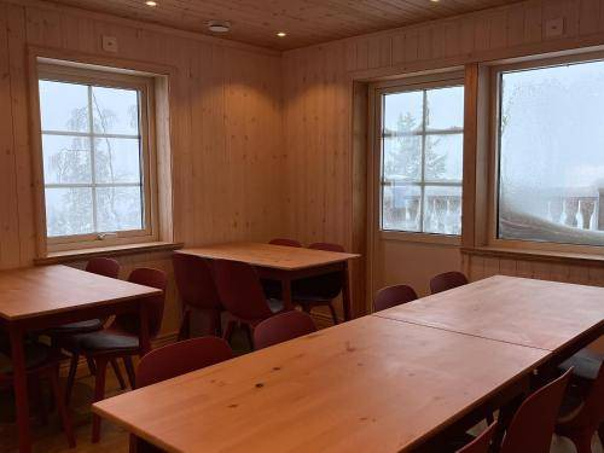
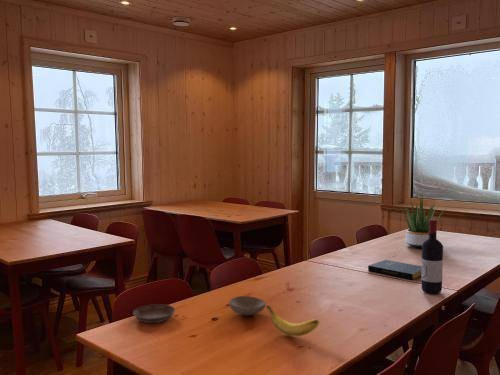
+ bowl [228,295,267,317]
+ banana [266,305,320,337]
+ wine bottle [420,218,444,295]
+ saucer [132,303,176,324]
+ book [367,259,422,281]
+ potted plant [396,194,449,249]
